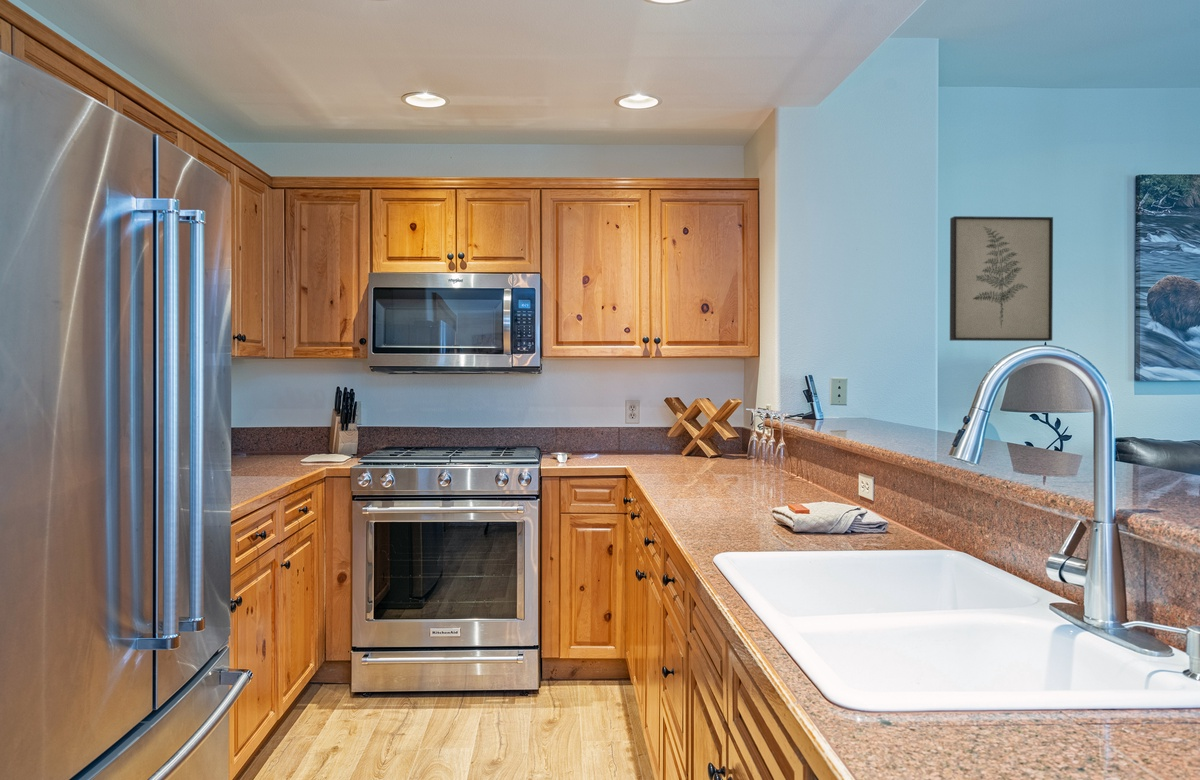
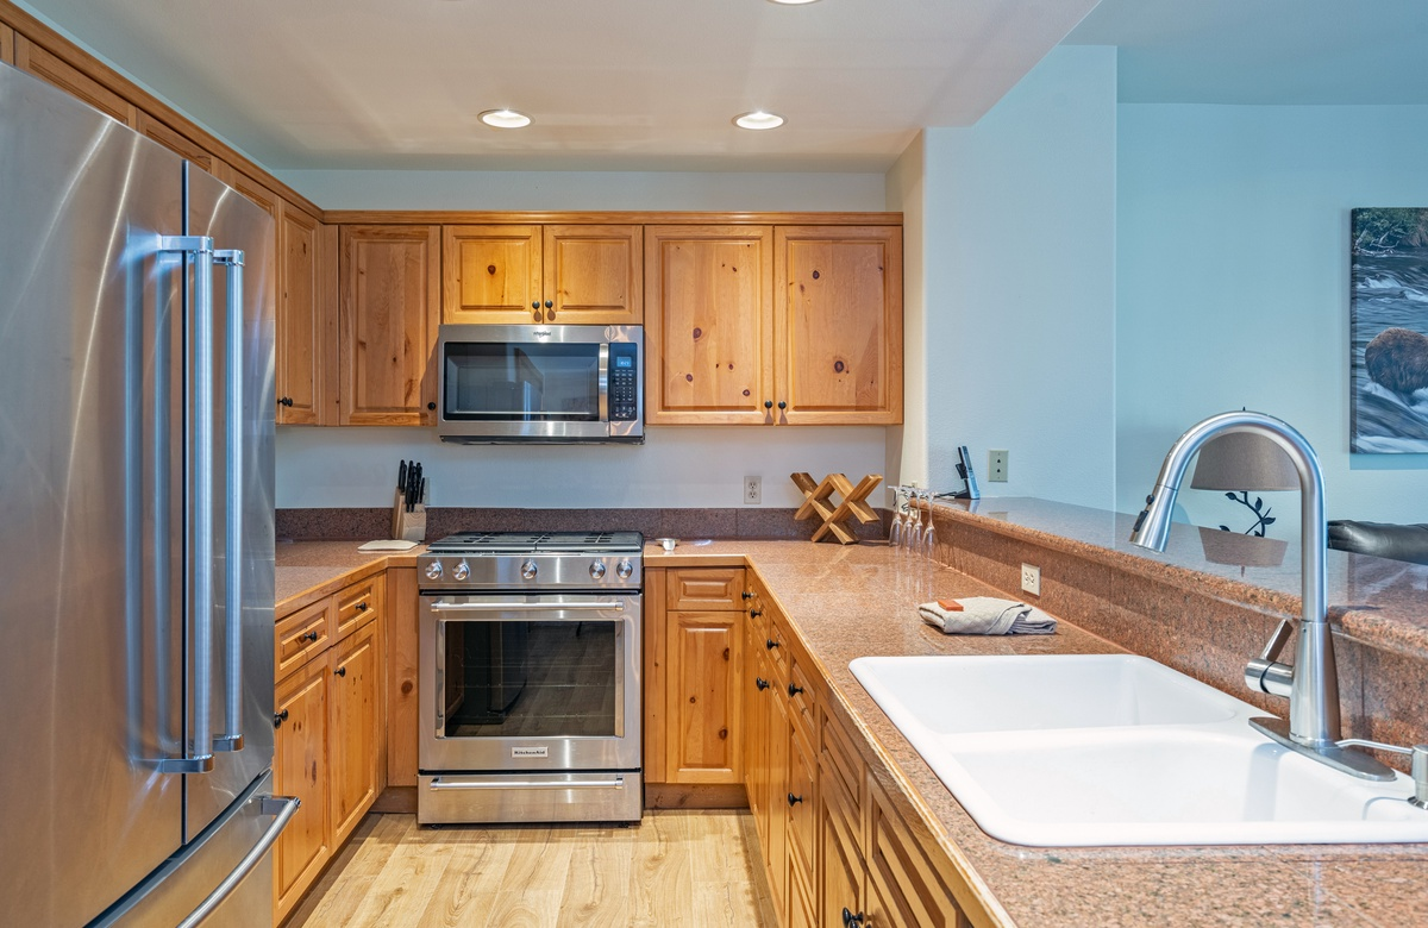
- wall art [949,215,1054,342]
